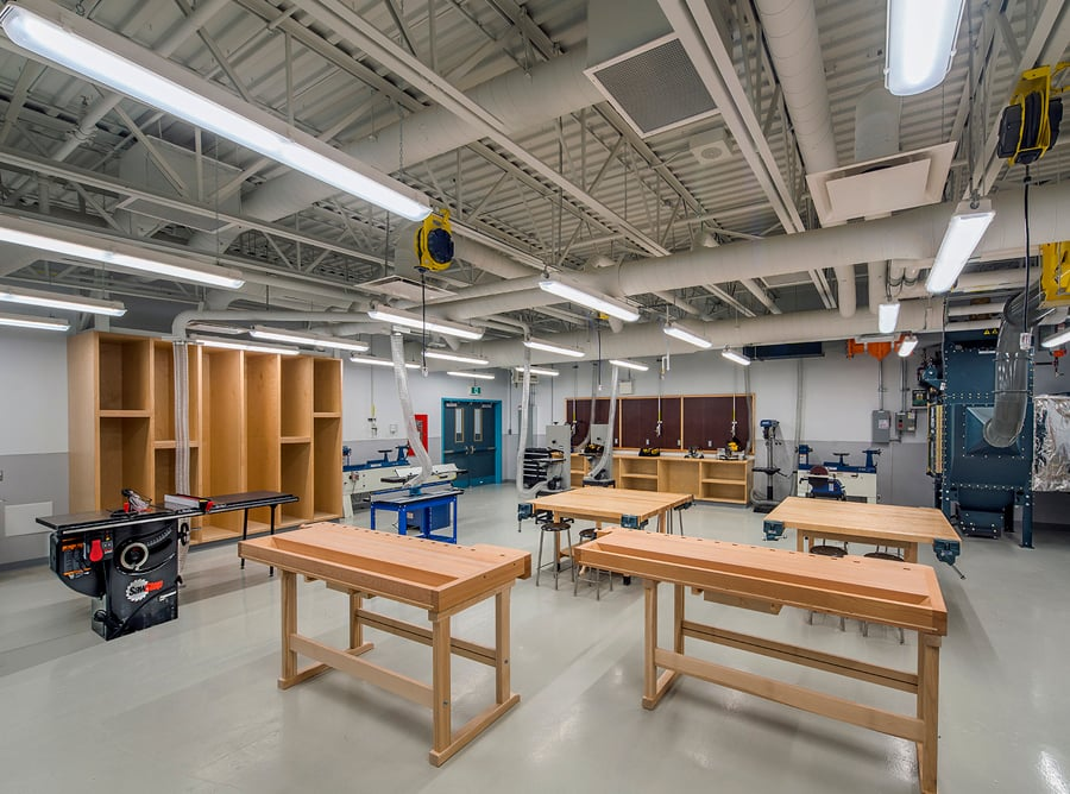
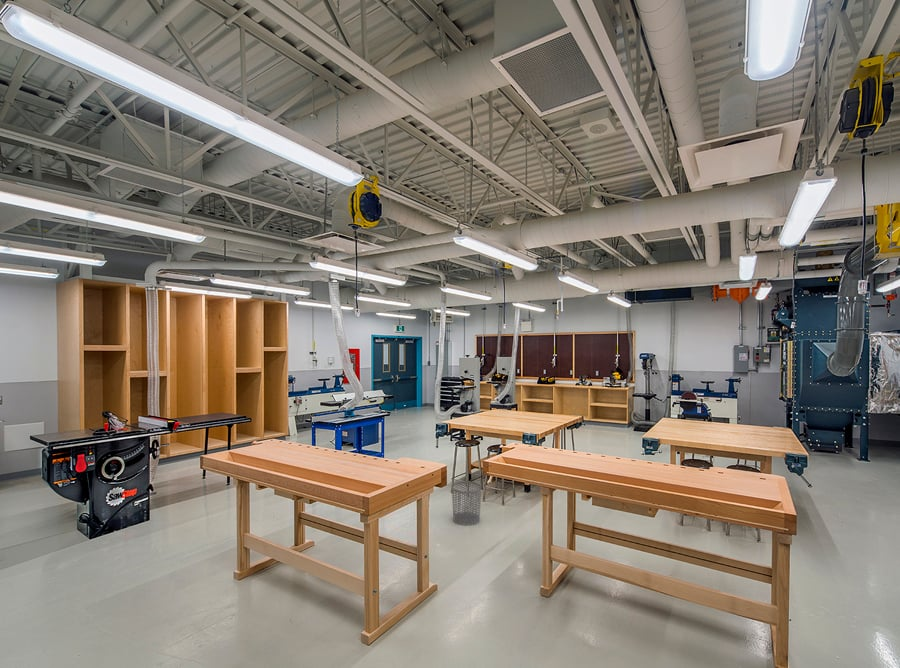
+ waste bin [451,480,482,526]
